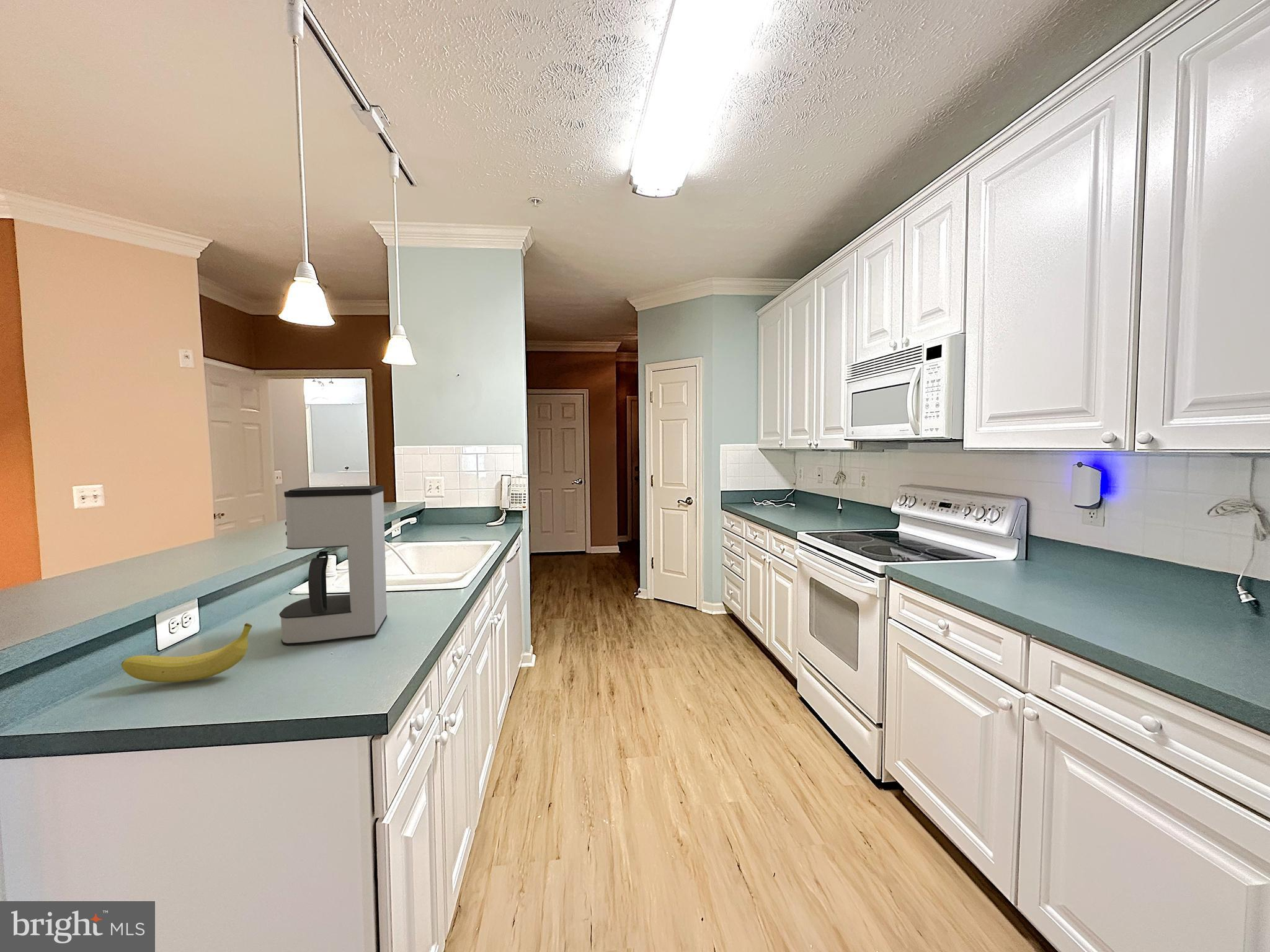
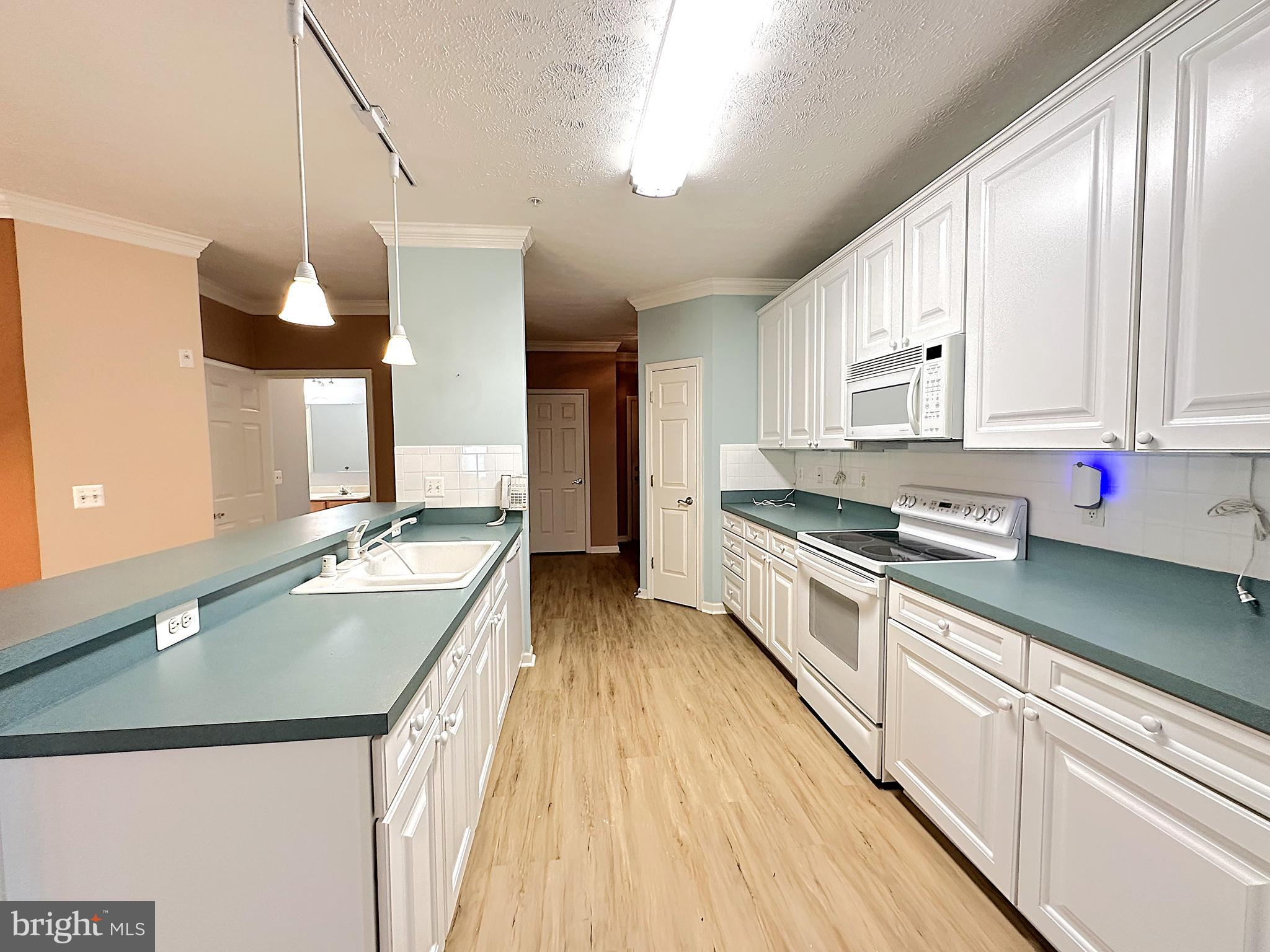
- coffee maker [278,485,388,646]
- fruit [121,623,253,683]
